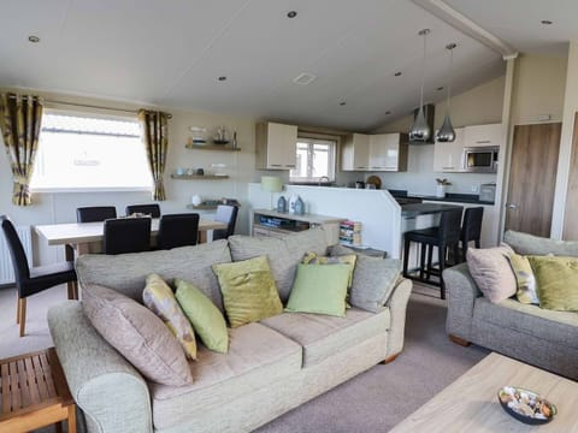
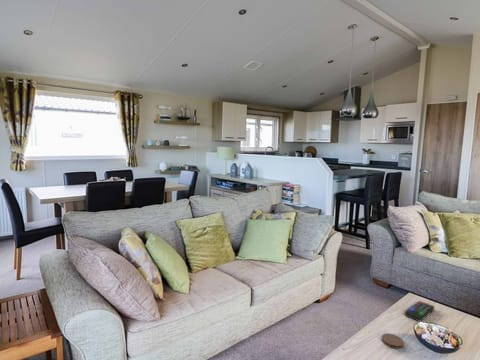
+ remote control [403,300,436,323]
+ coaster [381,332,405,350]
